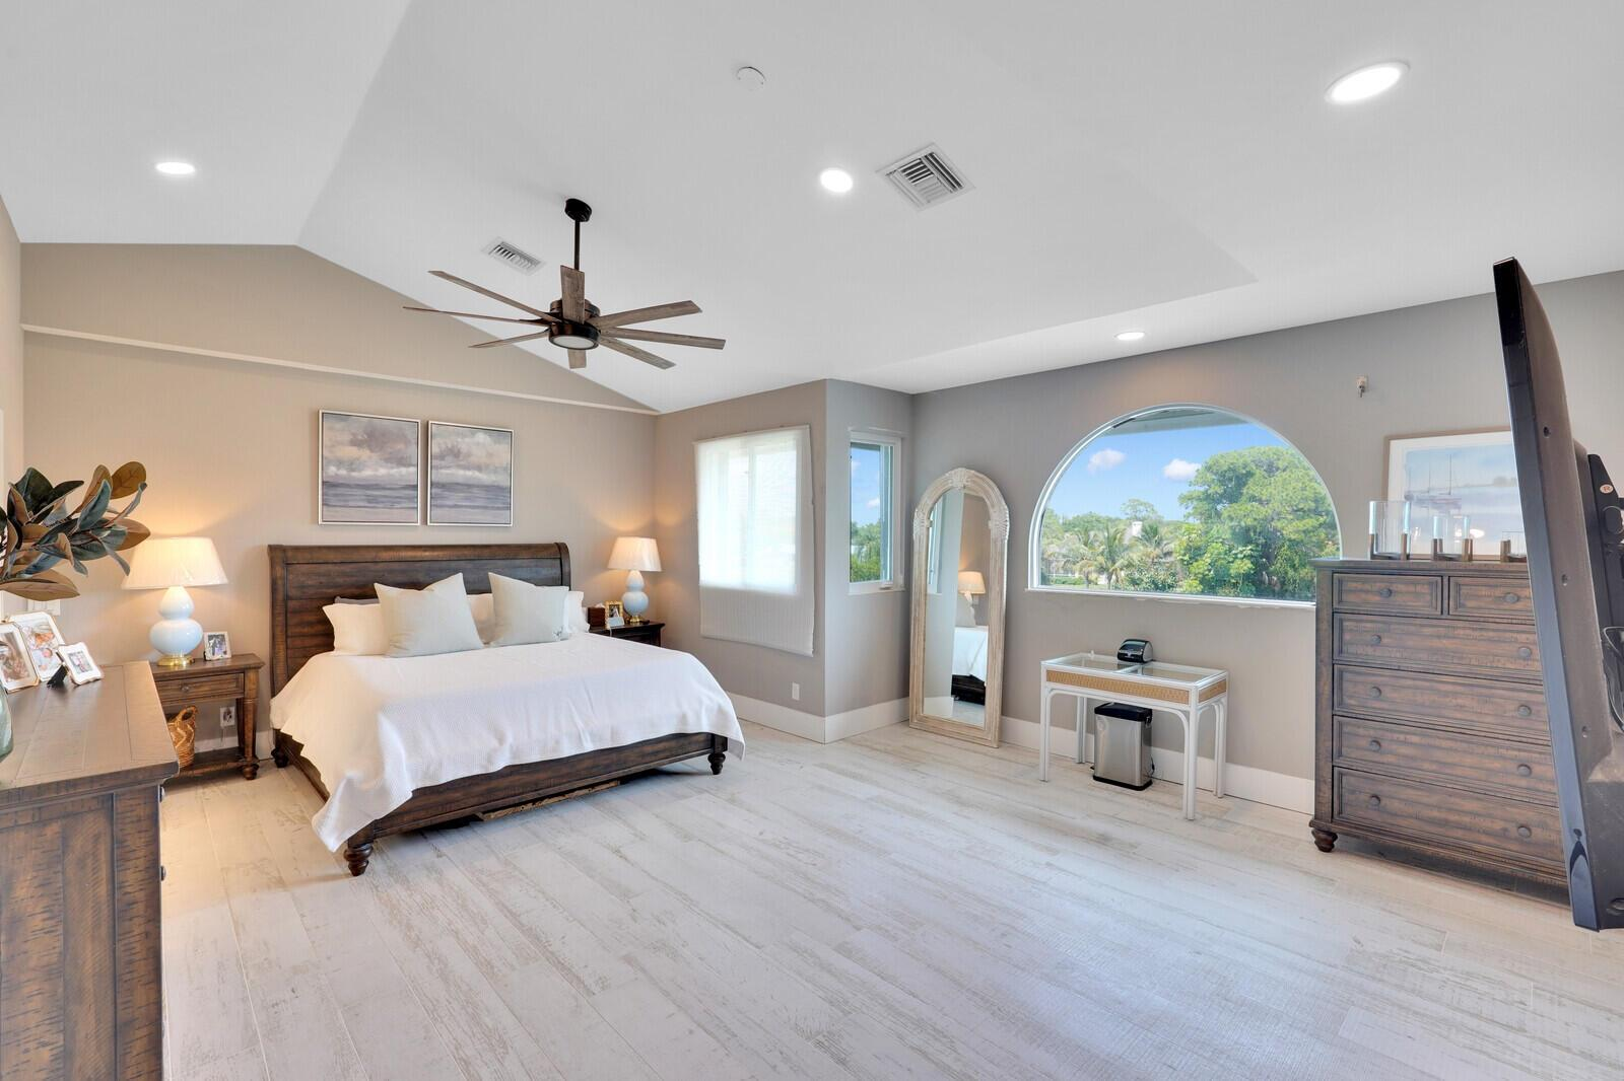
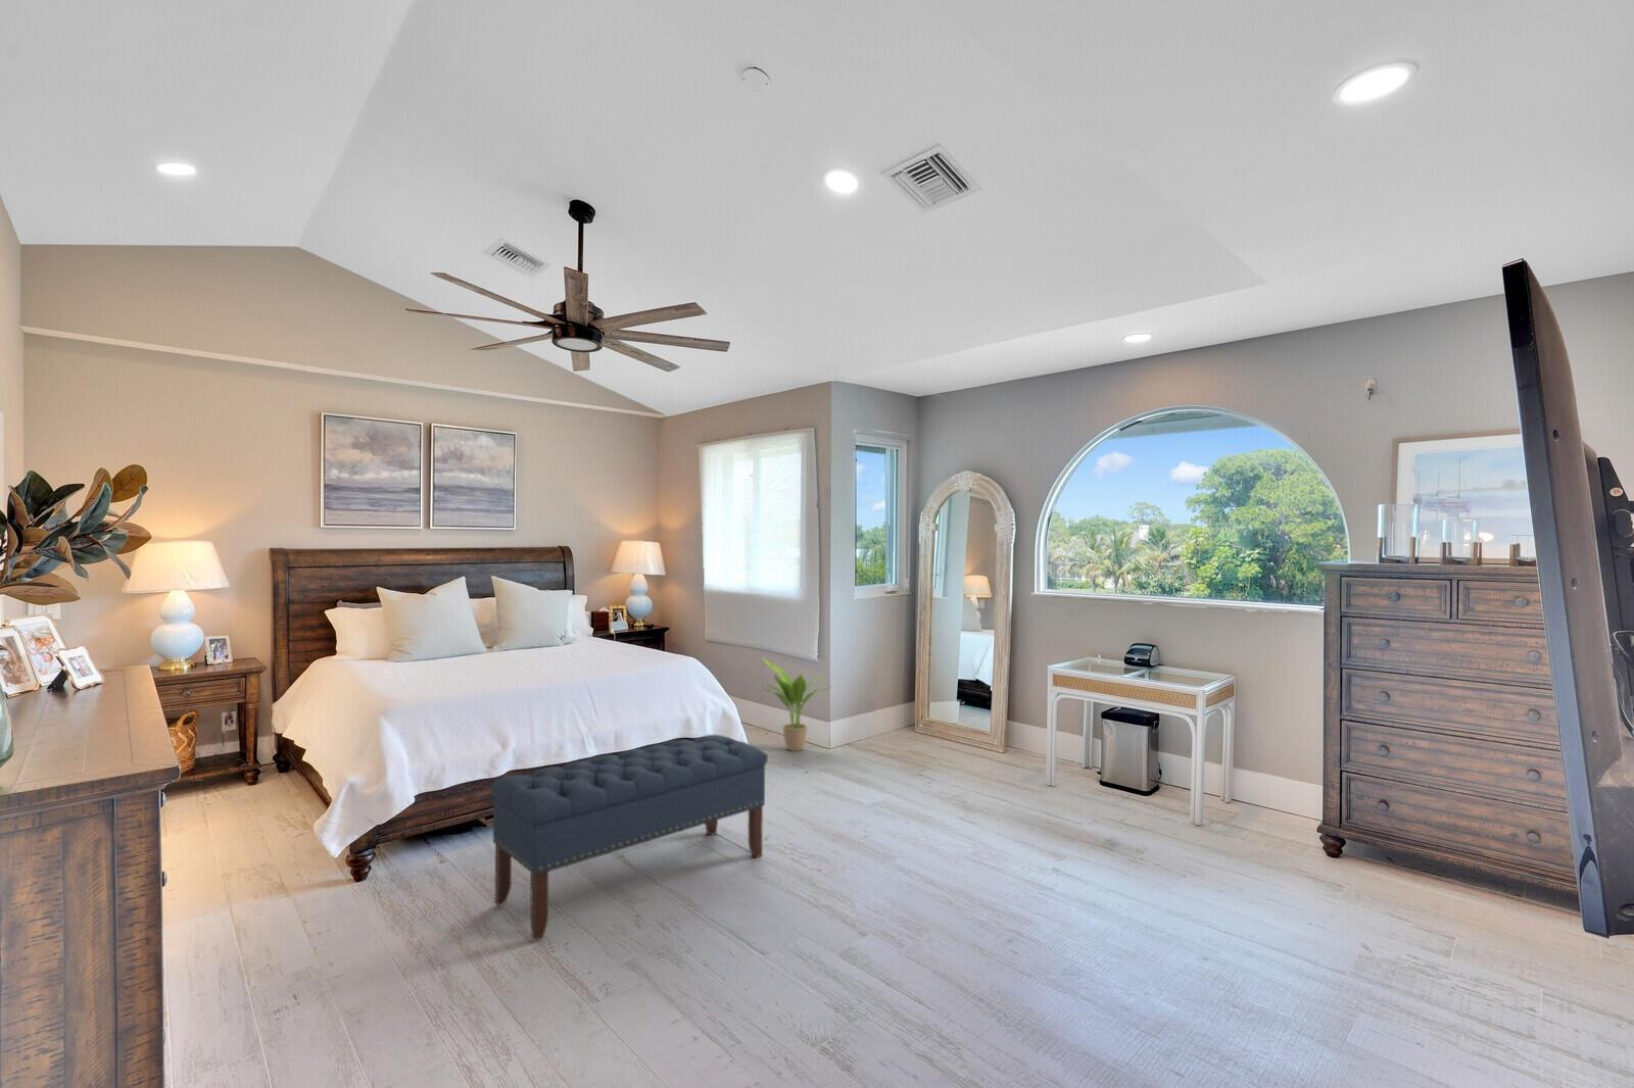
+ potted plant [761,656,831,752]
+ bench [490,733,769,941]
